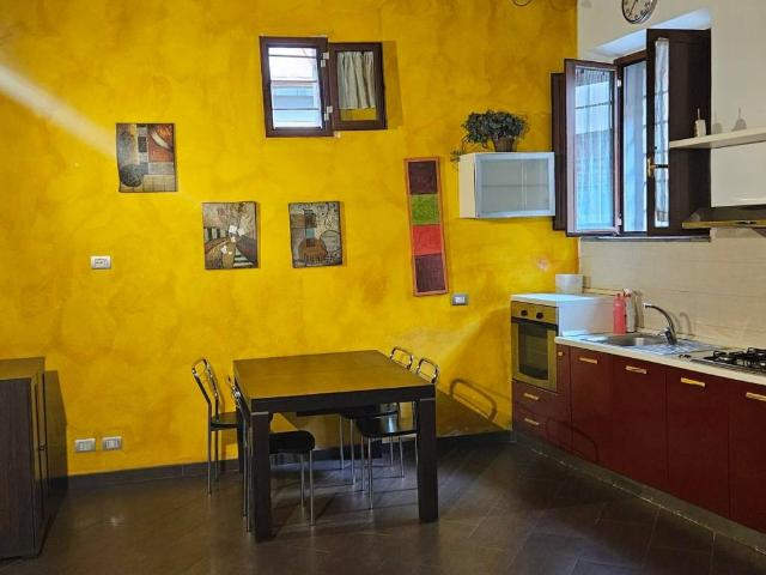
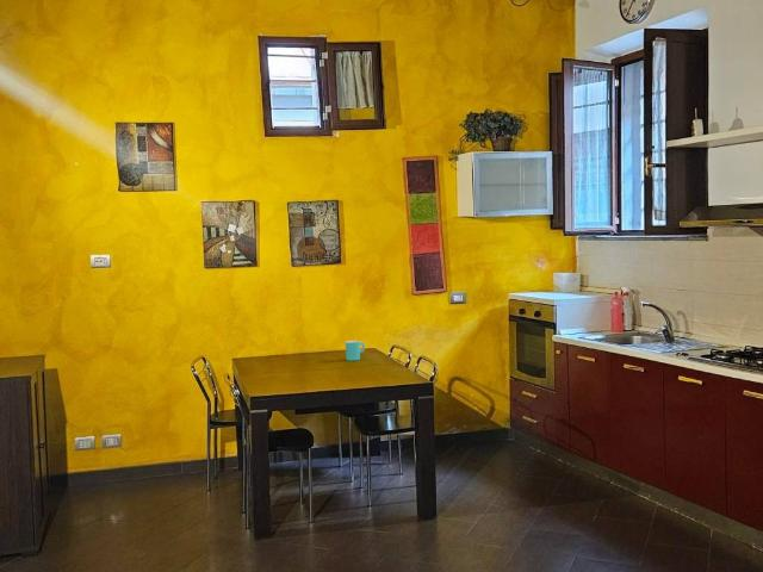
+ cup [345,340,366,362]
